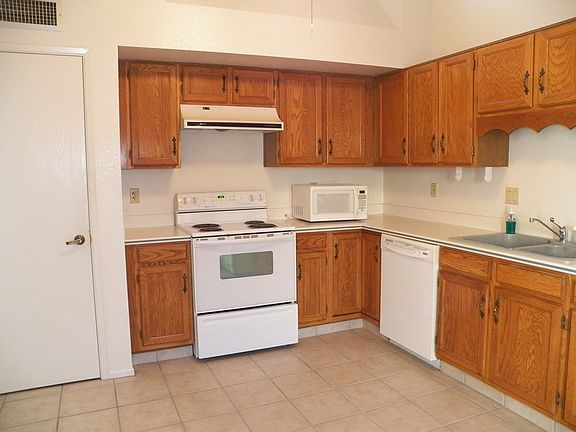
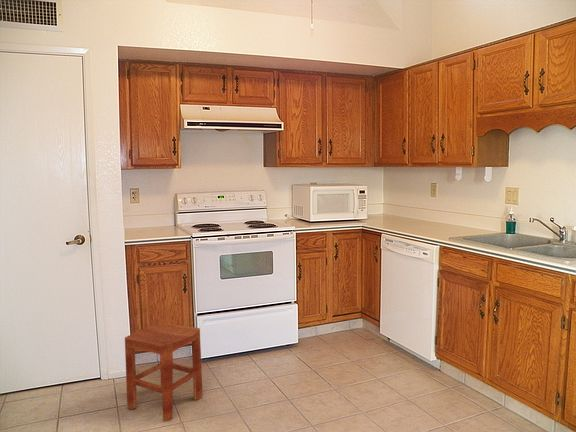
+ stool [124,321,204,422]
